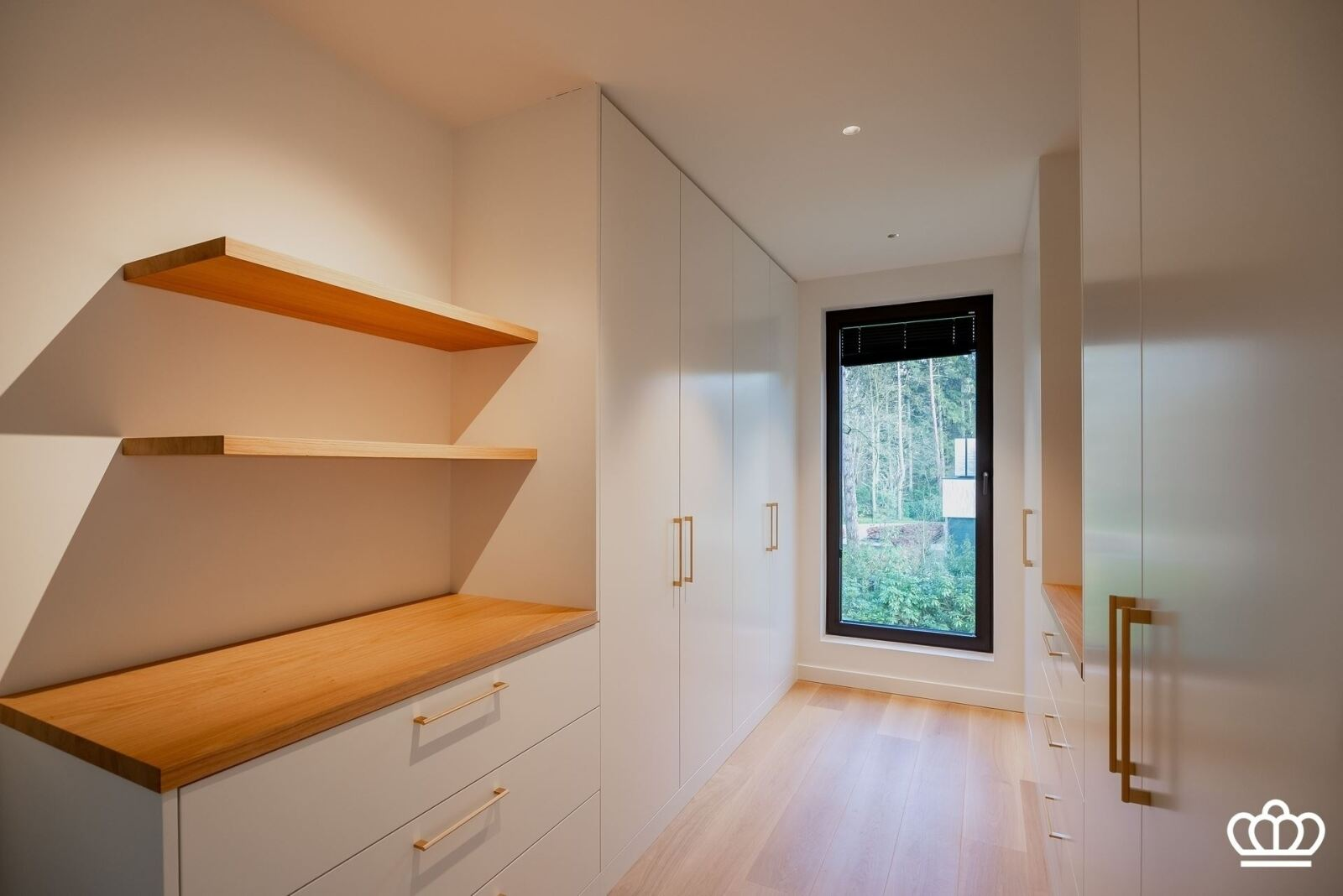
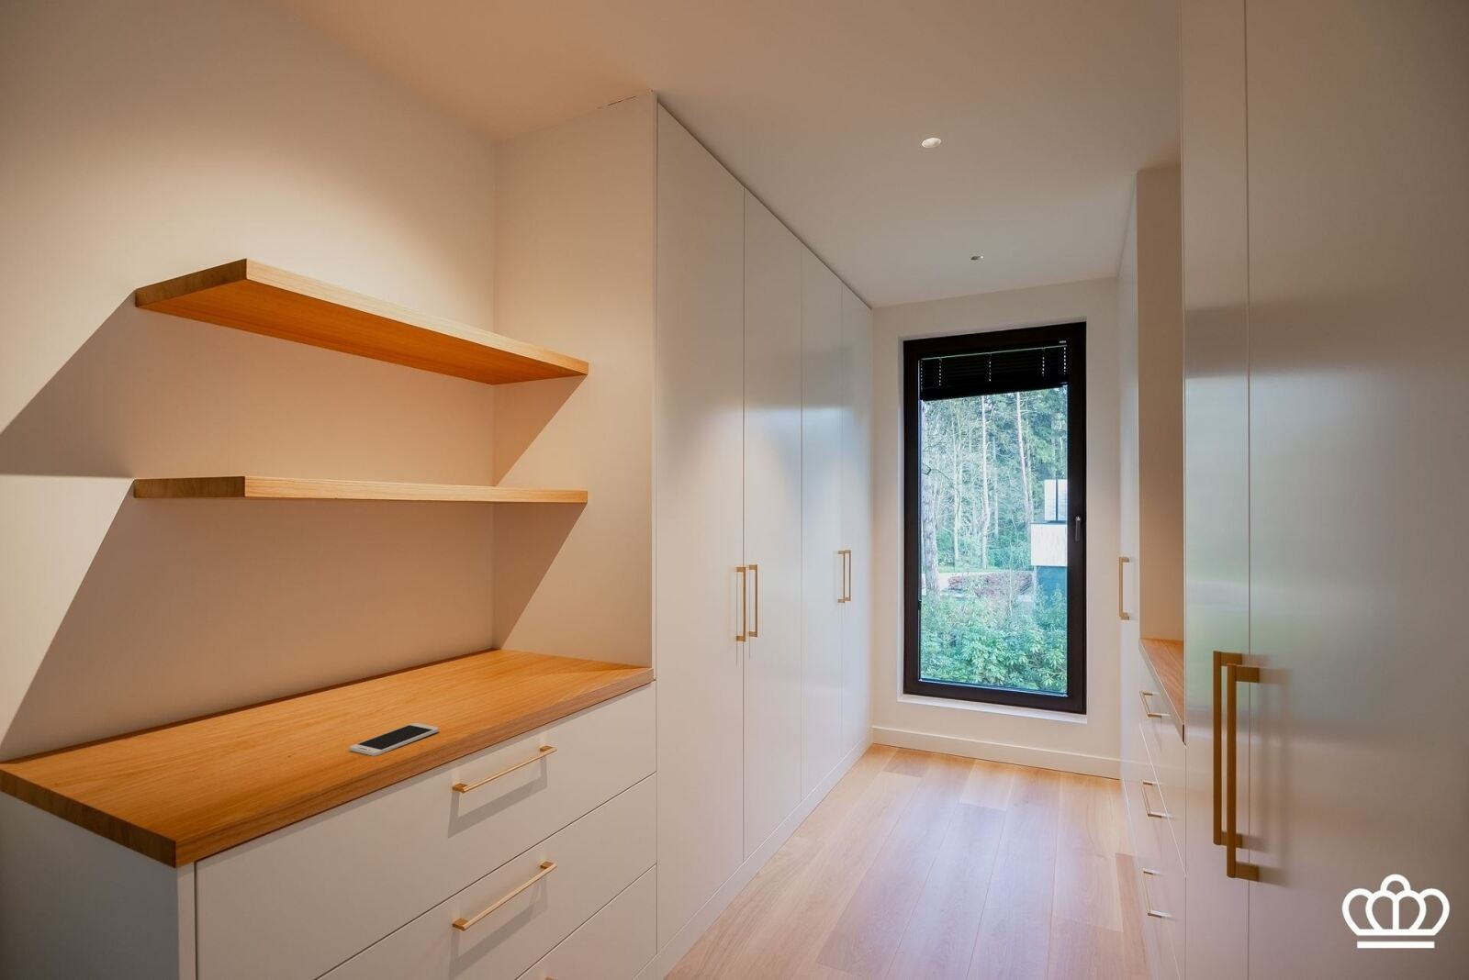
+ smartphone [349,722,440,757]
